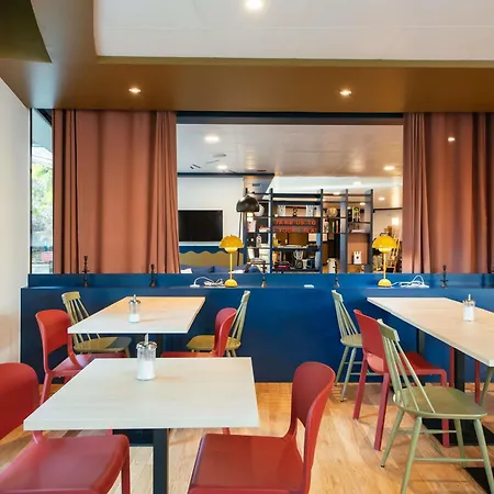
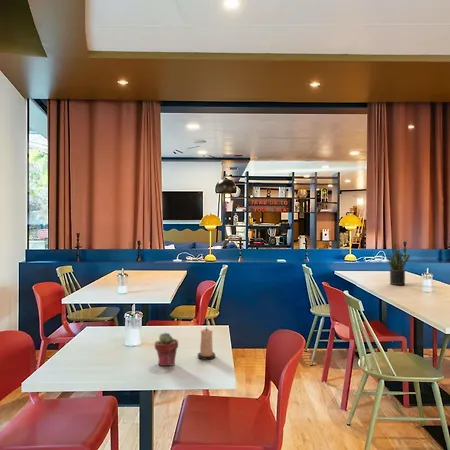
+ potted plant [385,246,413,286]
+ candle [197,326,216,361]
+ potted succulent [153,332,179,367]
